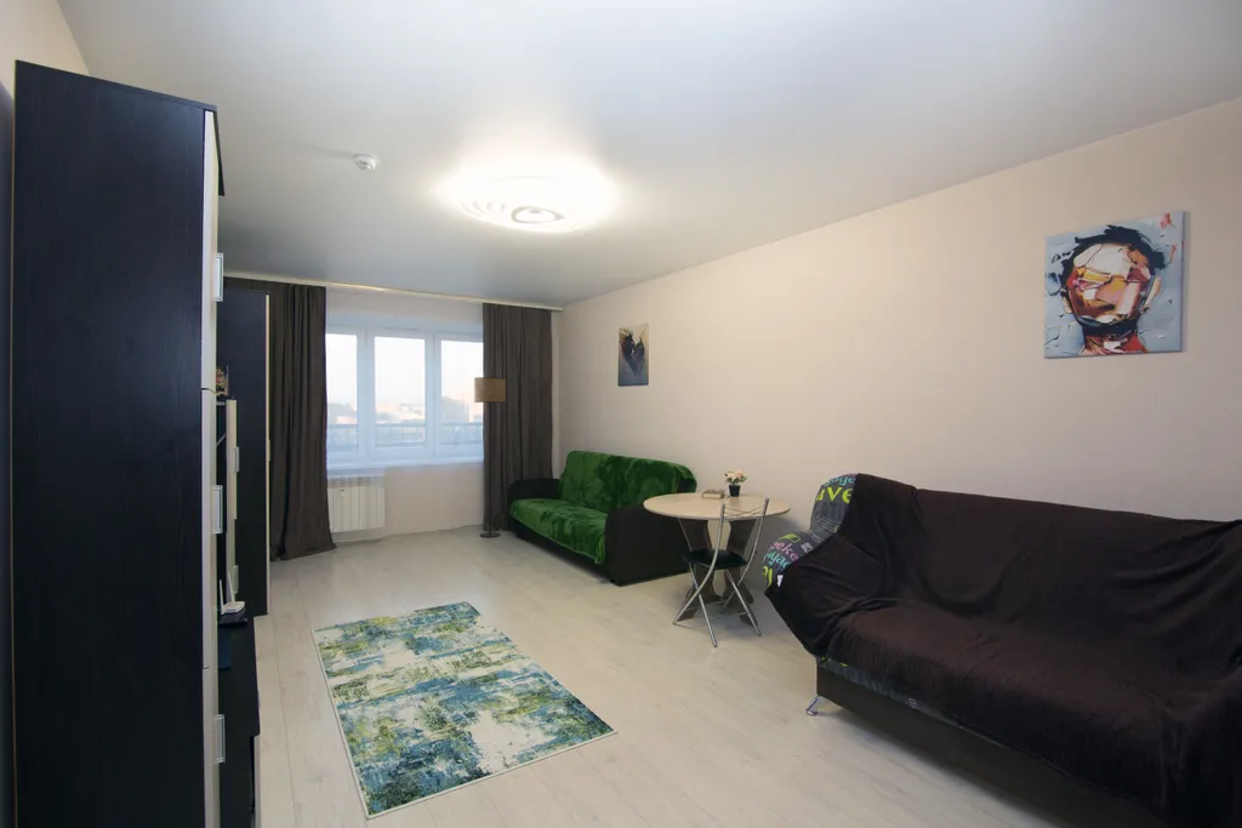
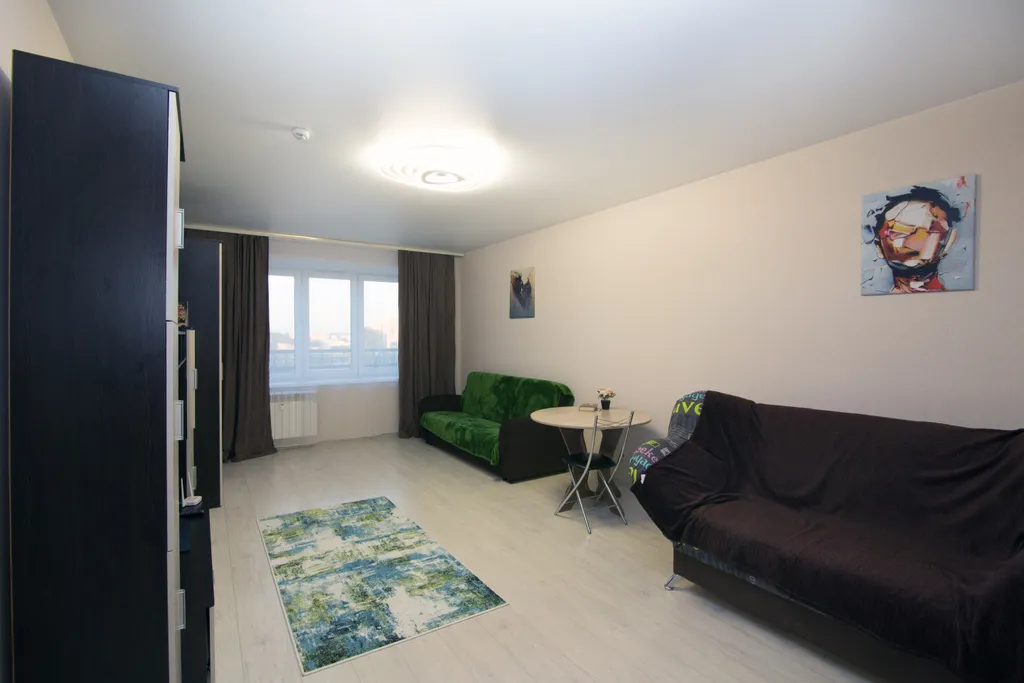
- floor lamp [473,376,507,538]
